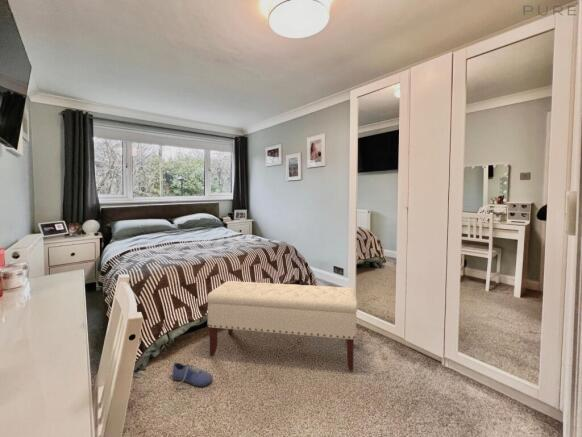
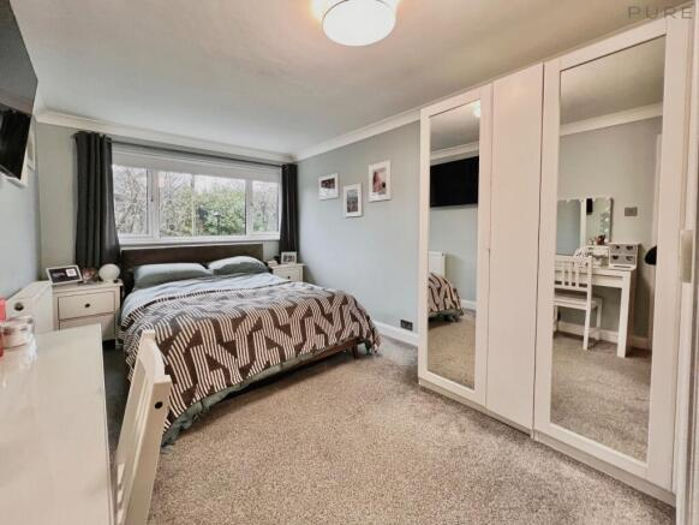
- shoe [172,362,214,389]
- bench [206,280,359,372]
